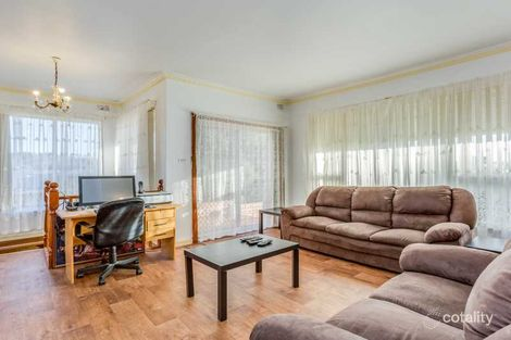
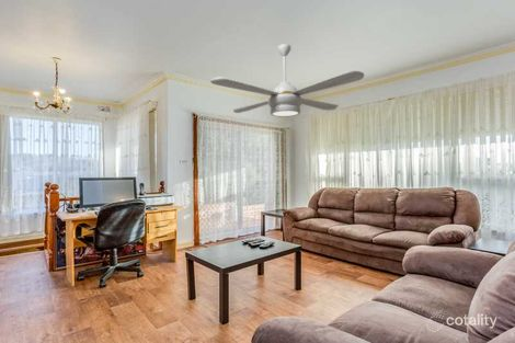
+ ceiling fan [209,43,365,118]
